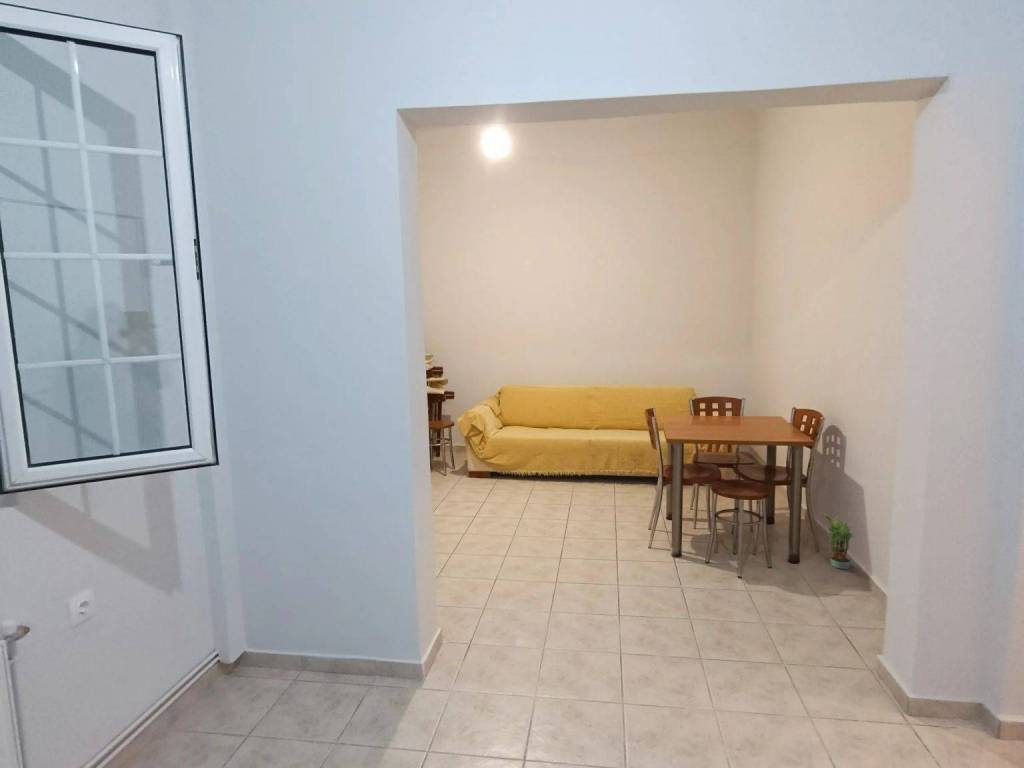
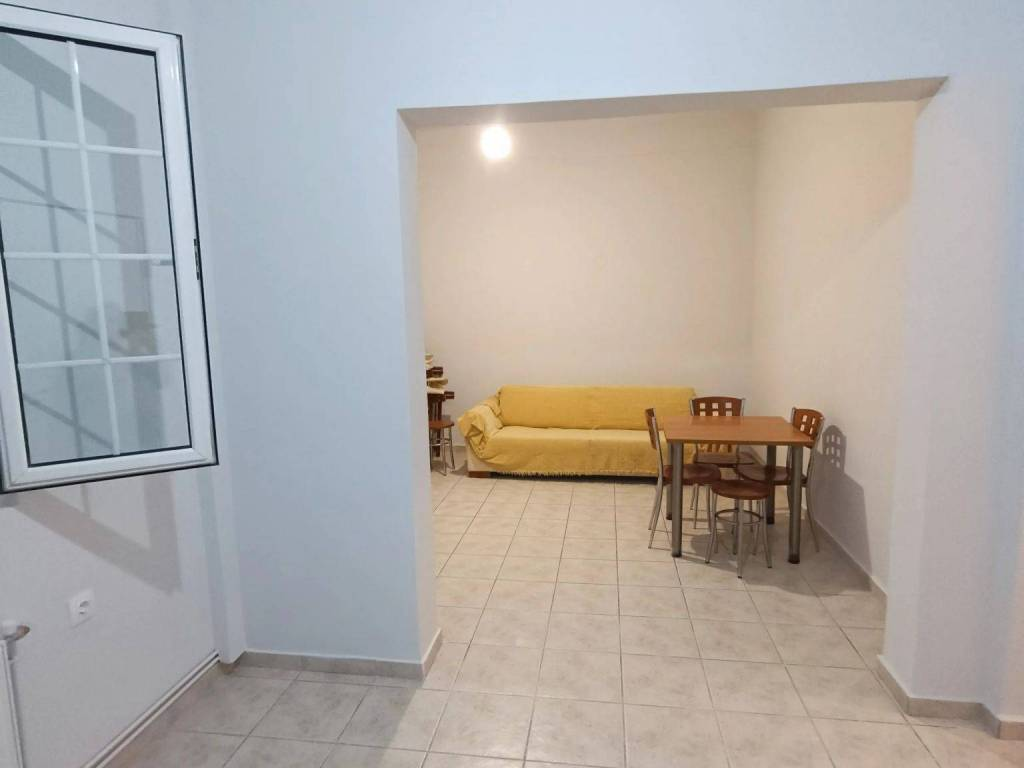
- potted plant [818,511,857,570]
